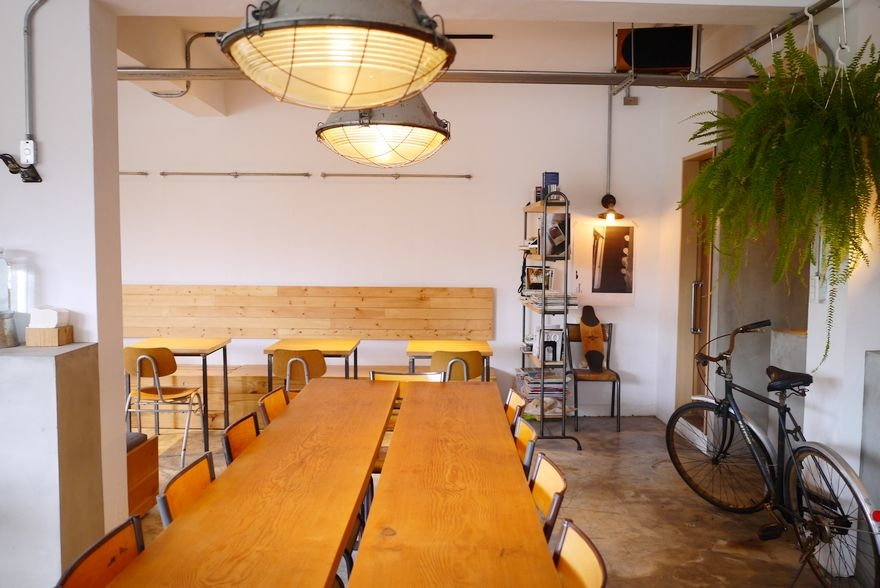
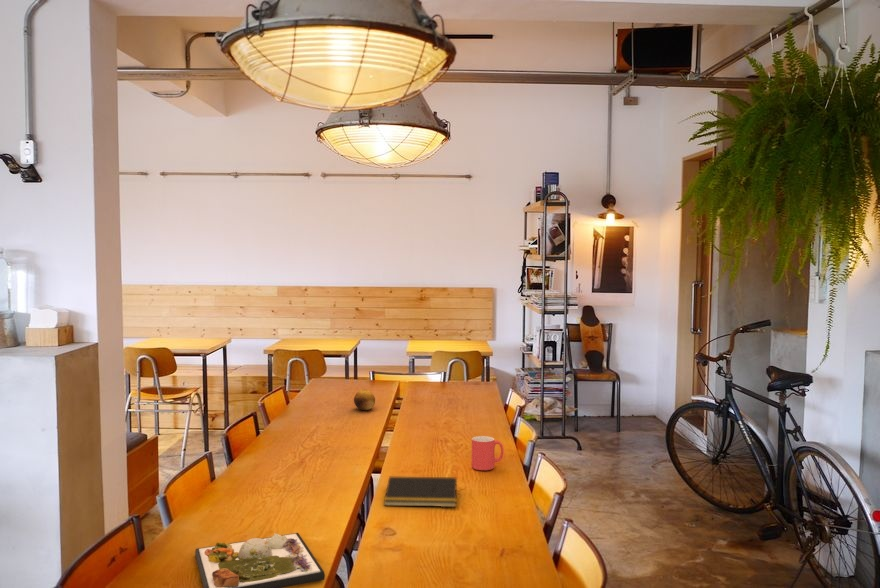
+ fruit [353,388,376,411]
+ dinner plate [194,532,326,588]
+ mug [471,435,504,471]
+ notepad [383,476,458,508]
